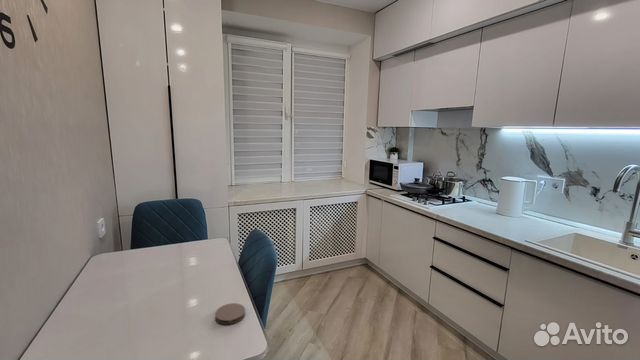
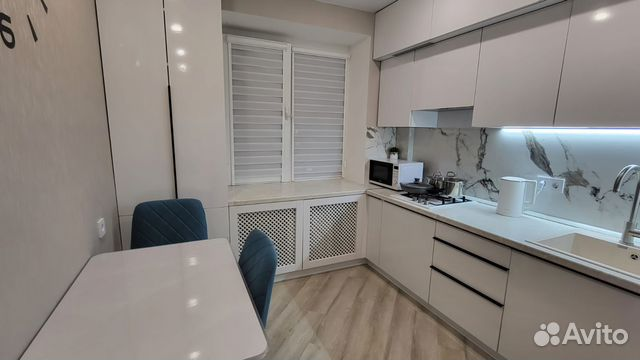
- coaster [214,302,246,325]
